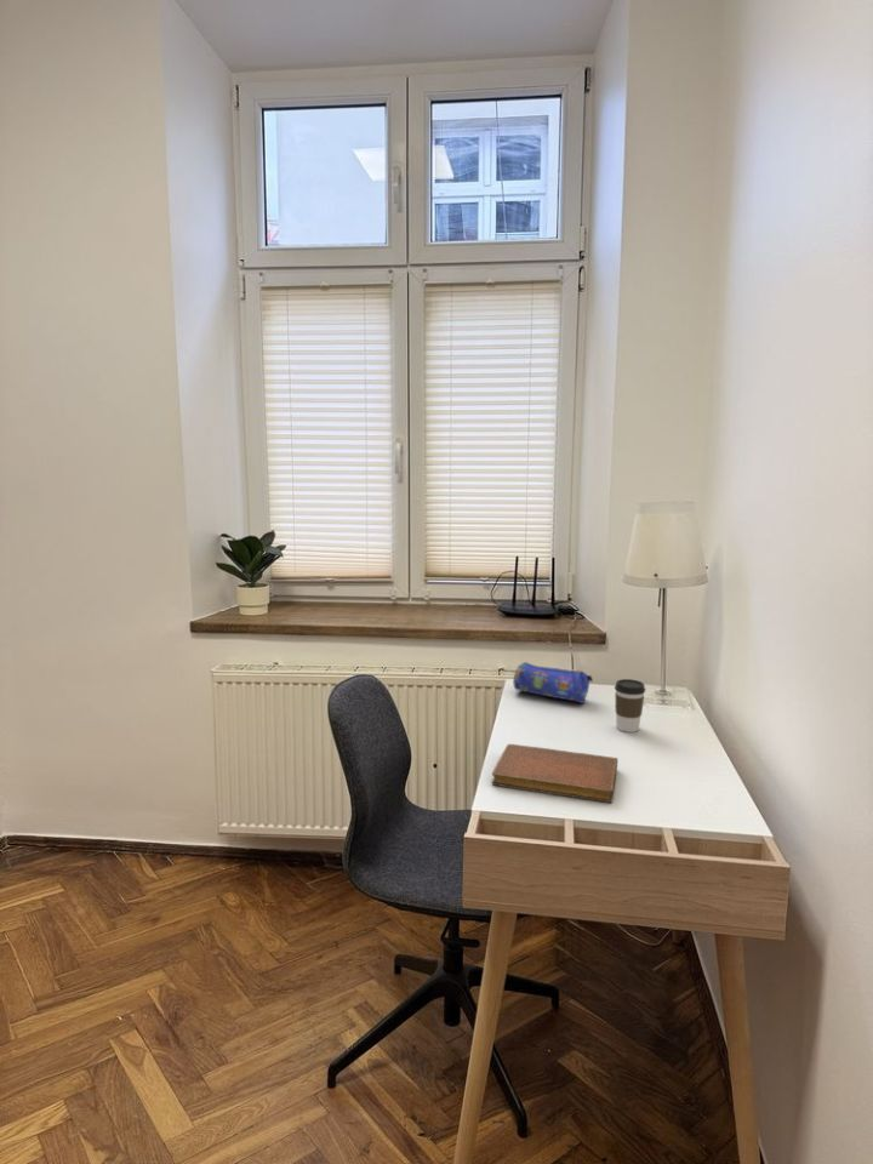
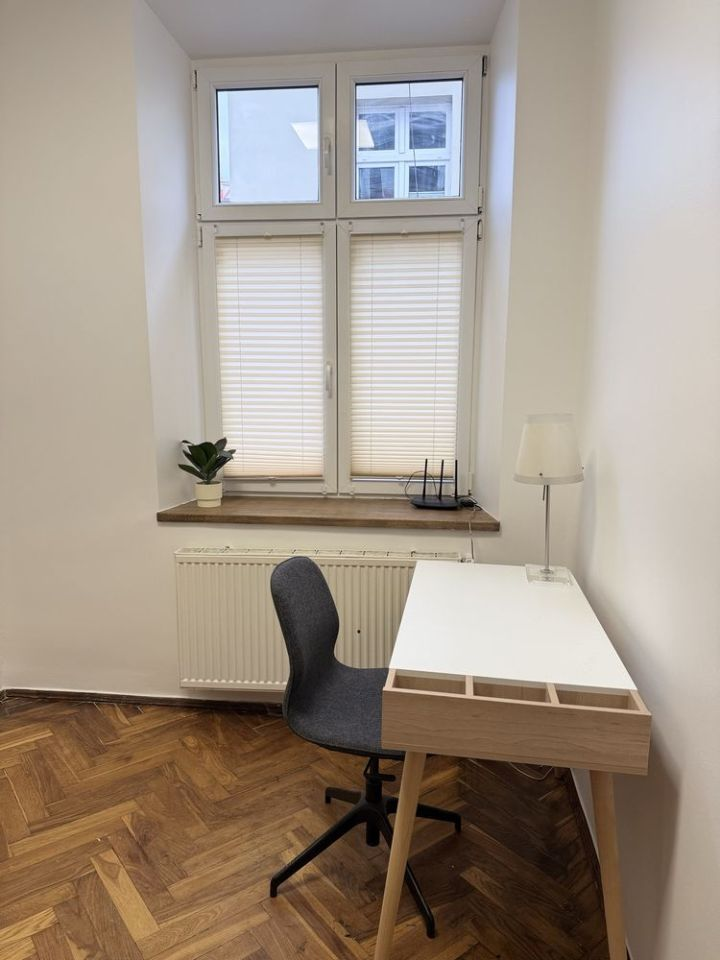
- coffee cup [614,678,646,734]
- pencil case [513,661,594,704]
- notebook [491,743,620,804]
